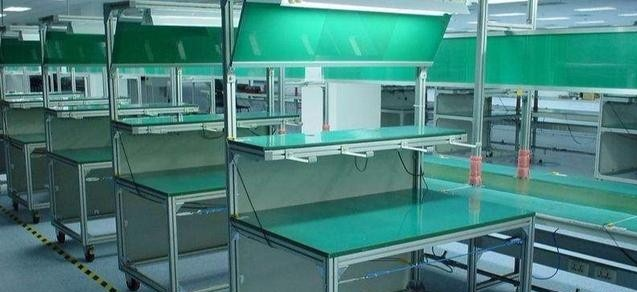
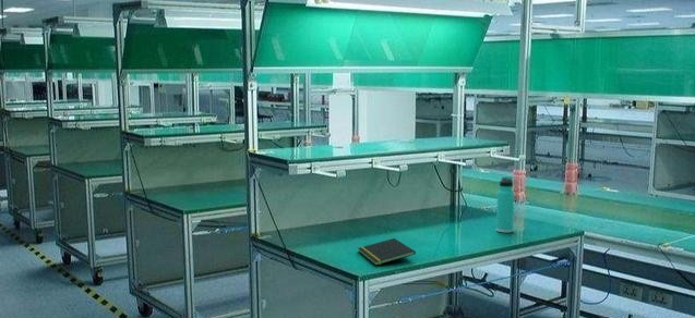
+ thermos bottle [495,175,515,234]
+ notepad [357,237,417,267]
